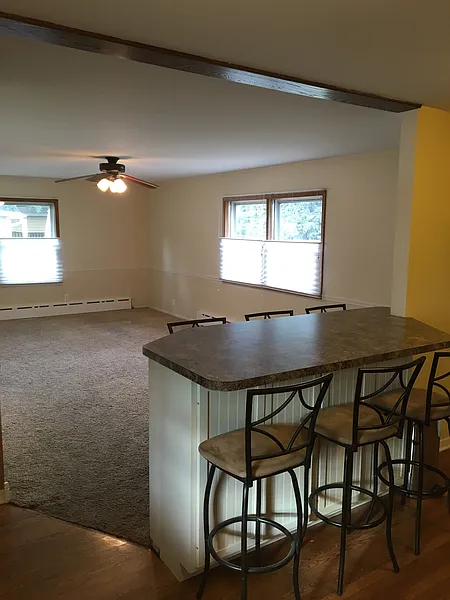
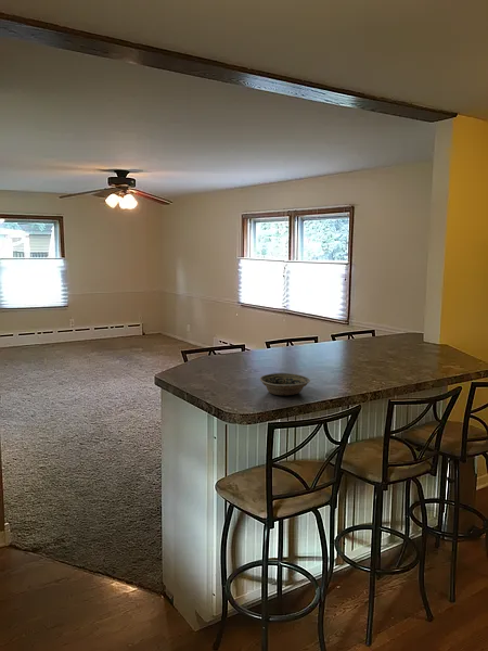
+ bowl [259,372,311,396]
